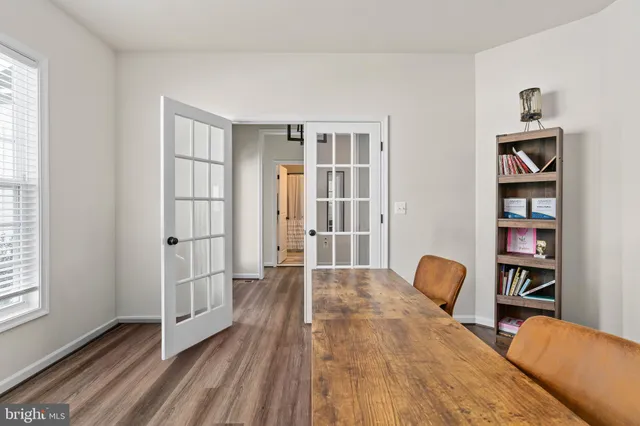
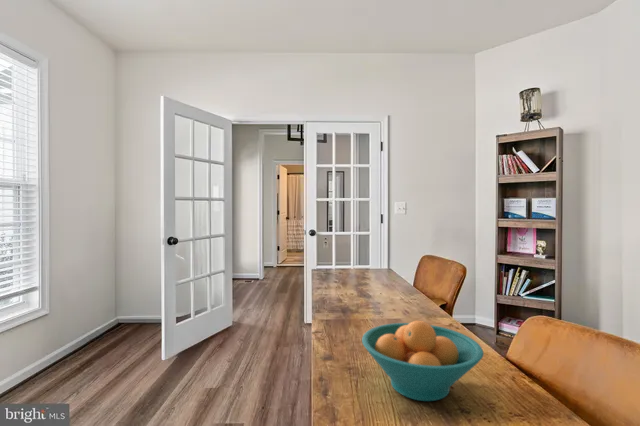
+ fruit bowl [361,320,485,402]
